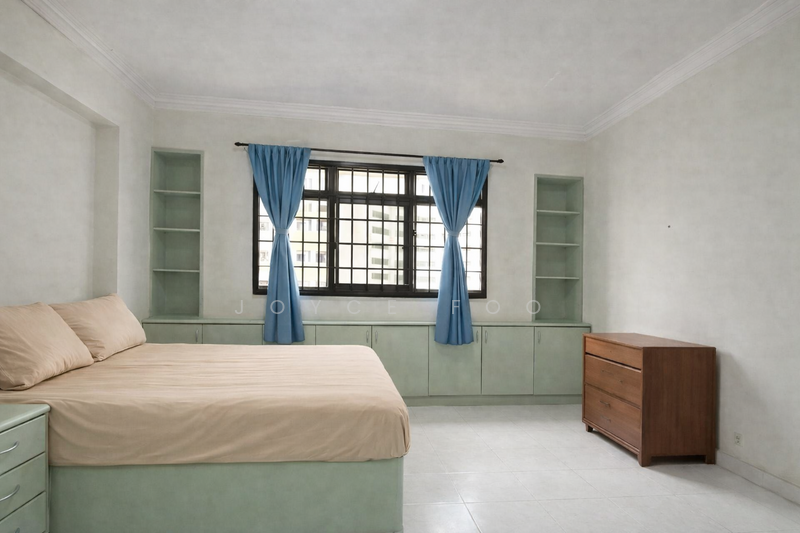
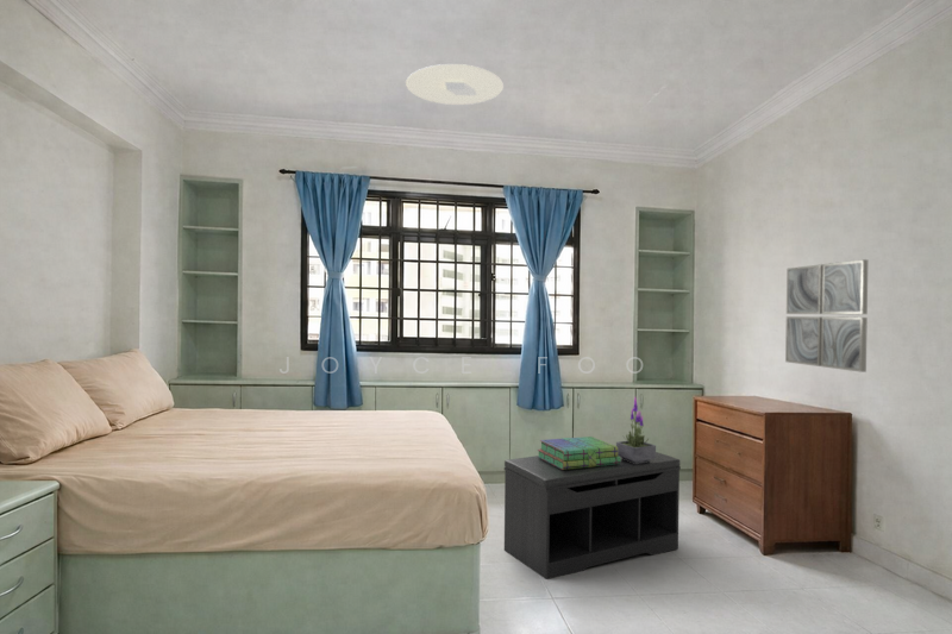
+ bench [503,451,682,580]
+ wall art [784,258,869,374]
+ ceiling light [405,63,505,106]
+ potted plant [615,395,657,464]
+ stack of books [537,435,621,470]
